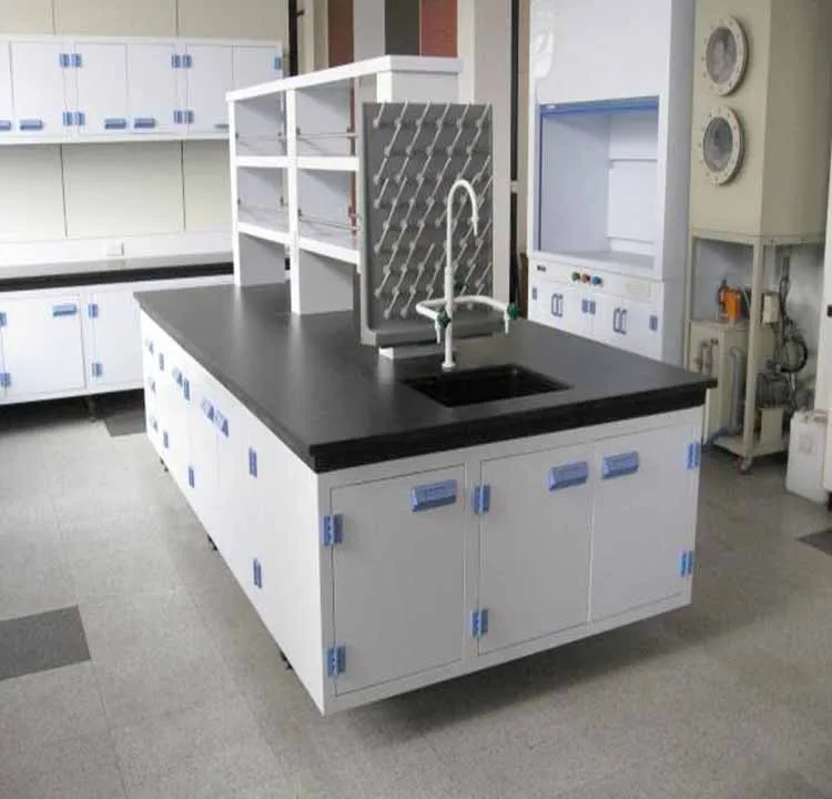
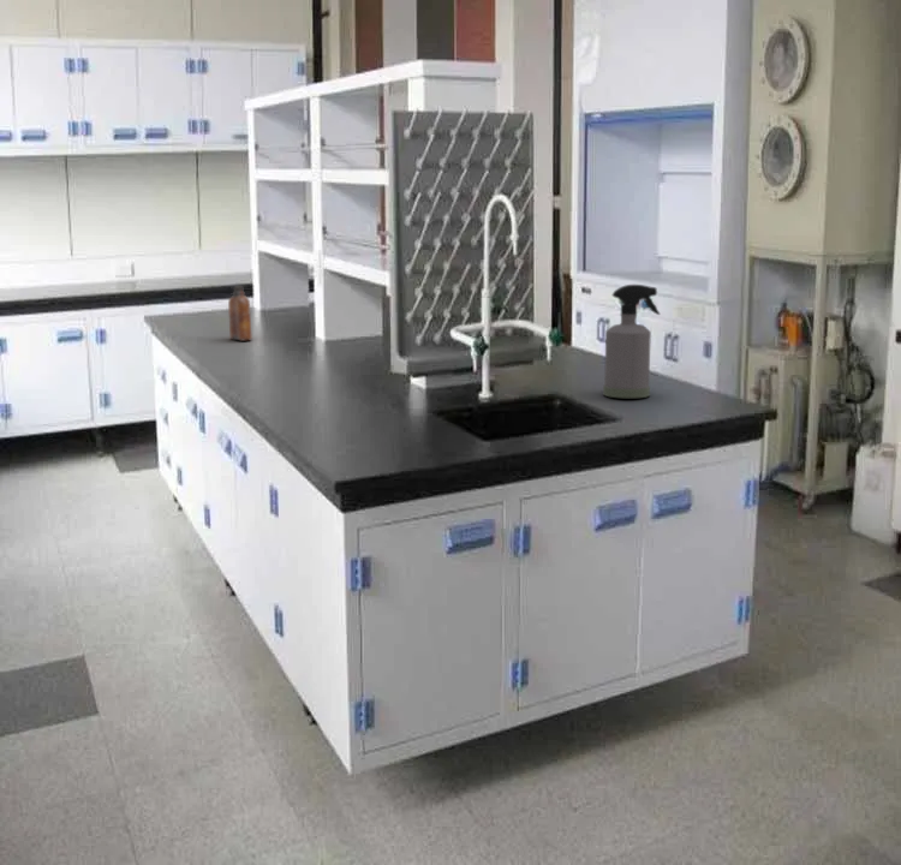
+ flask [227,285,253,342]
+ spray bottle [602,284,661,399]
